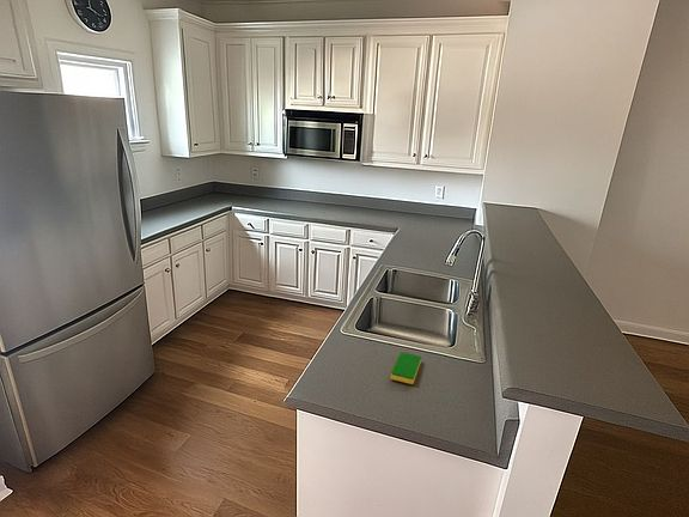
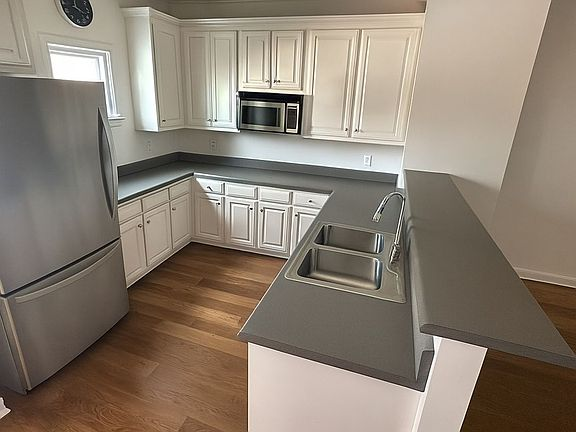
- dish sponge [390,351,422,385]
